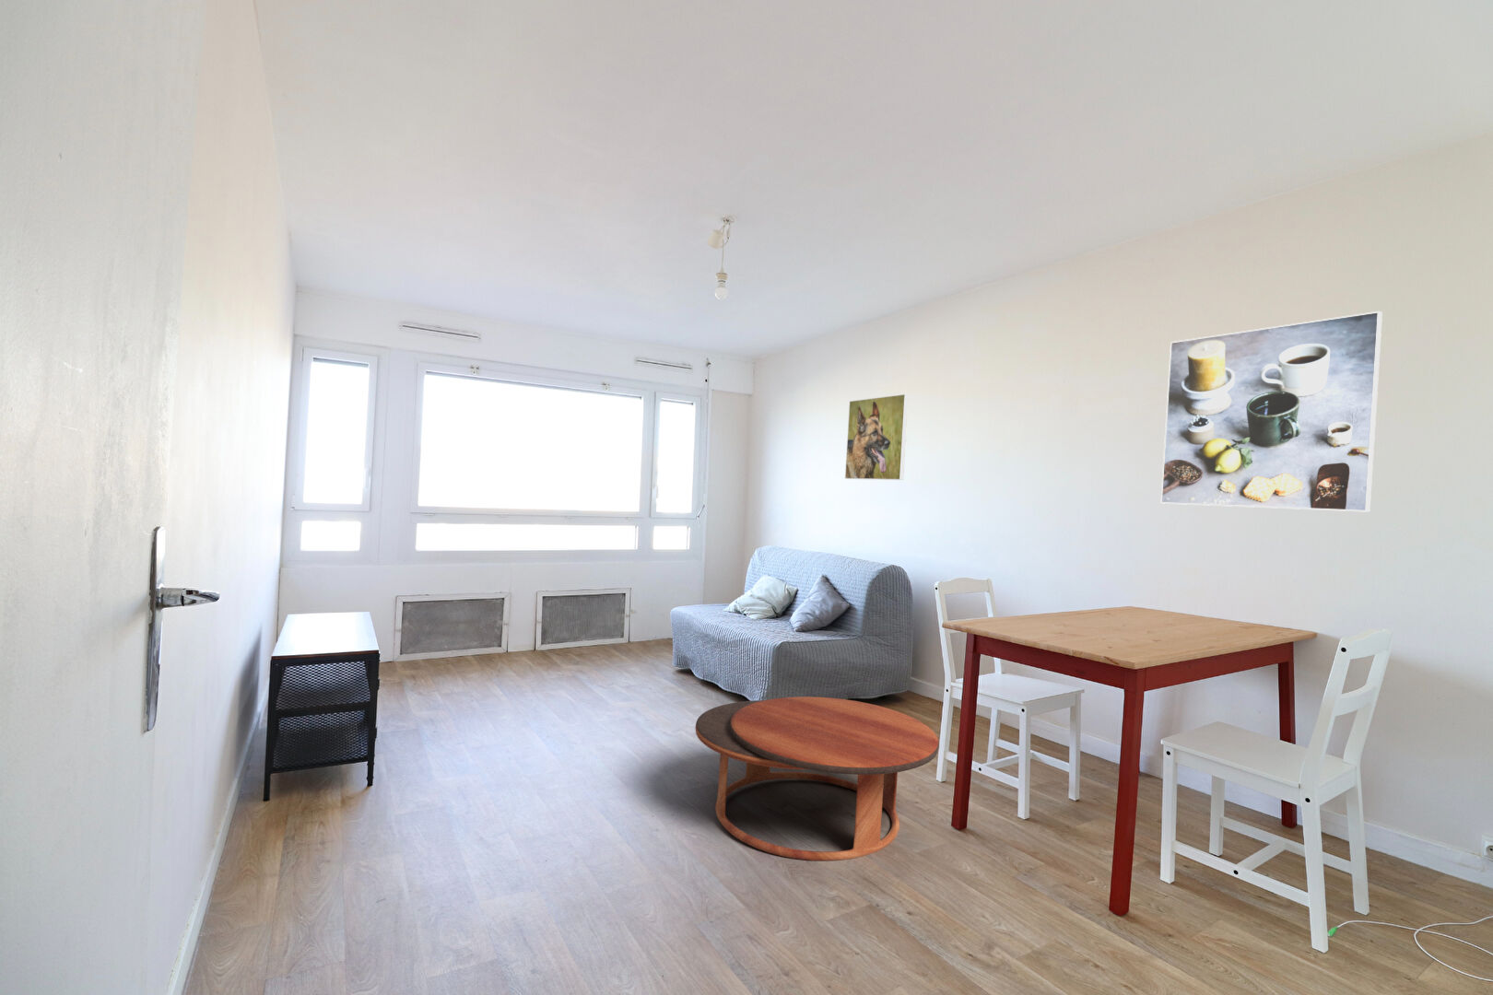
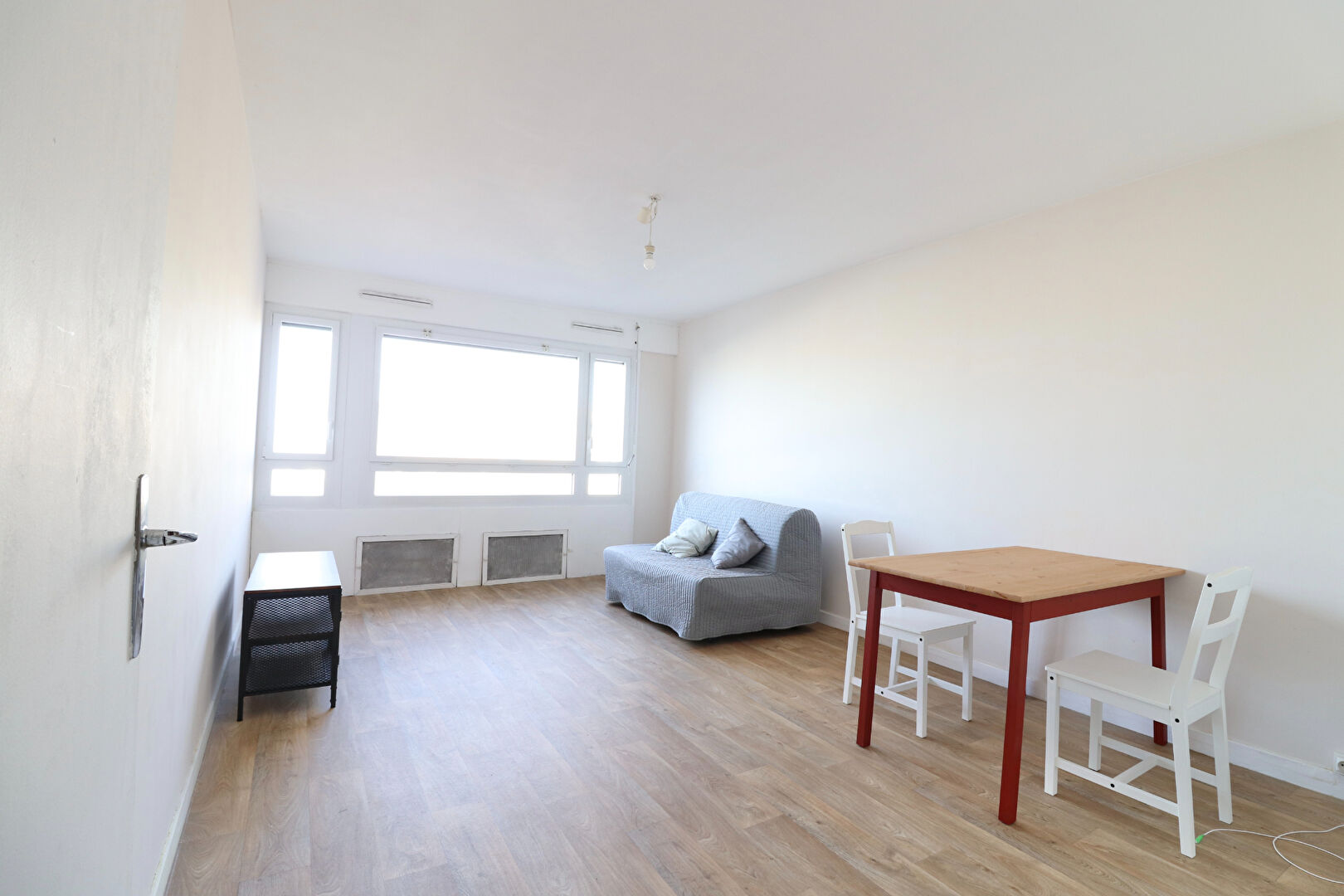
- coffee table [695,695,940,862]
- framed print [1161,311,1383,513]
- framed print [844,393,910,481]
